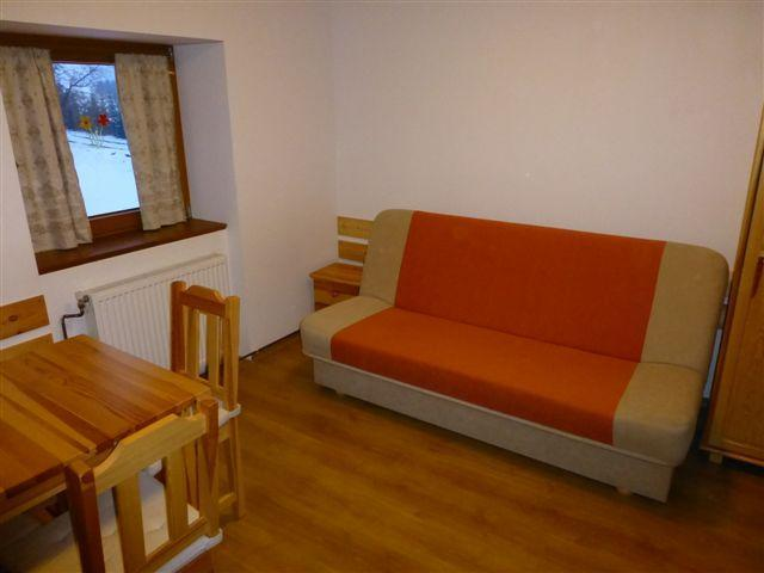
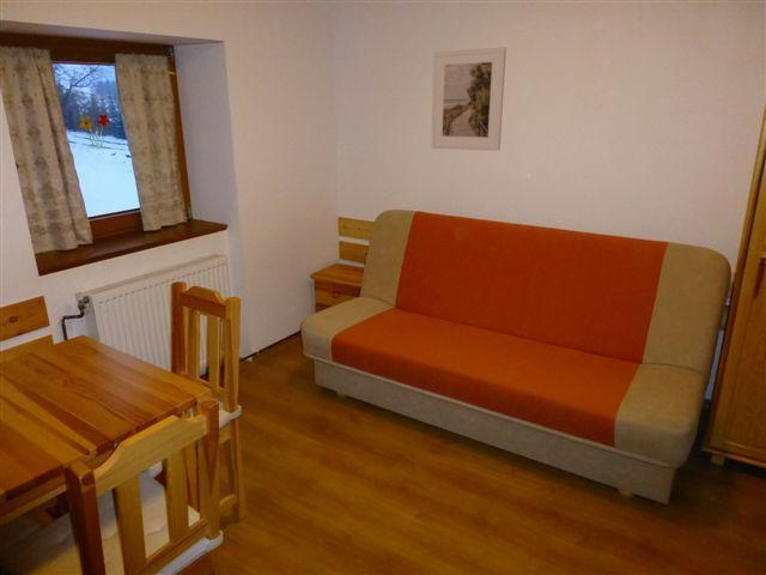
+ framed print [430,47,507,152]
